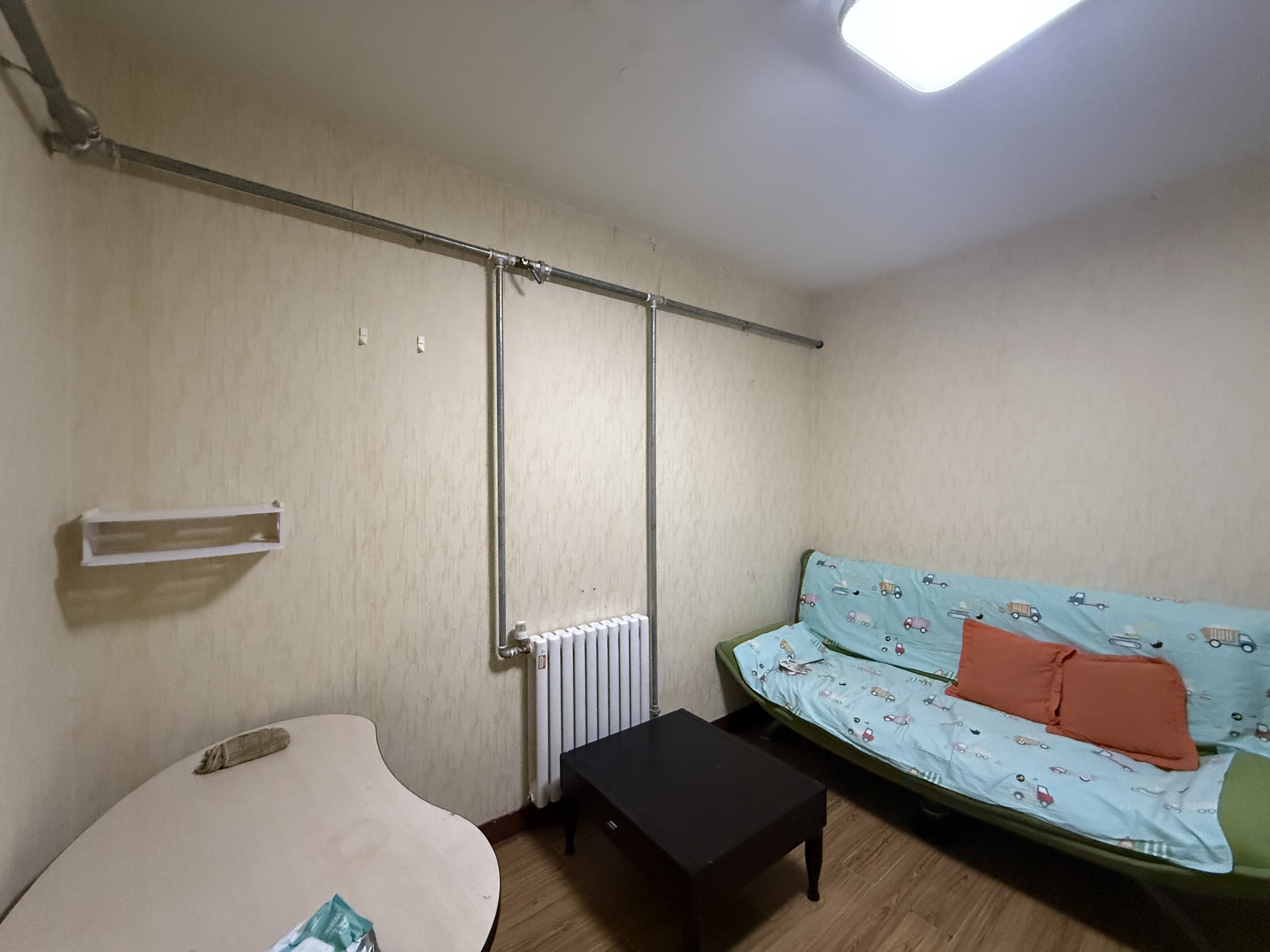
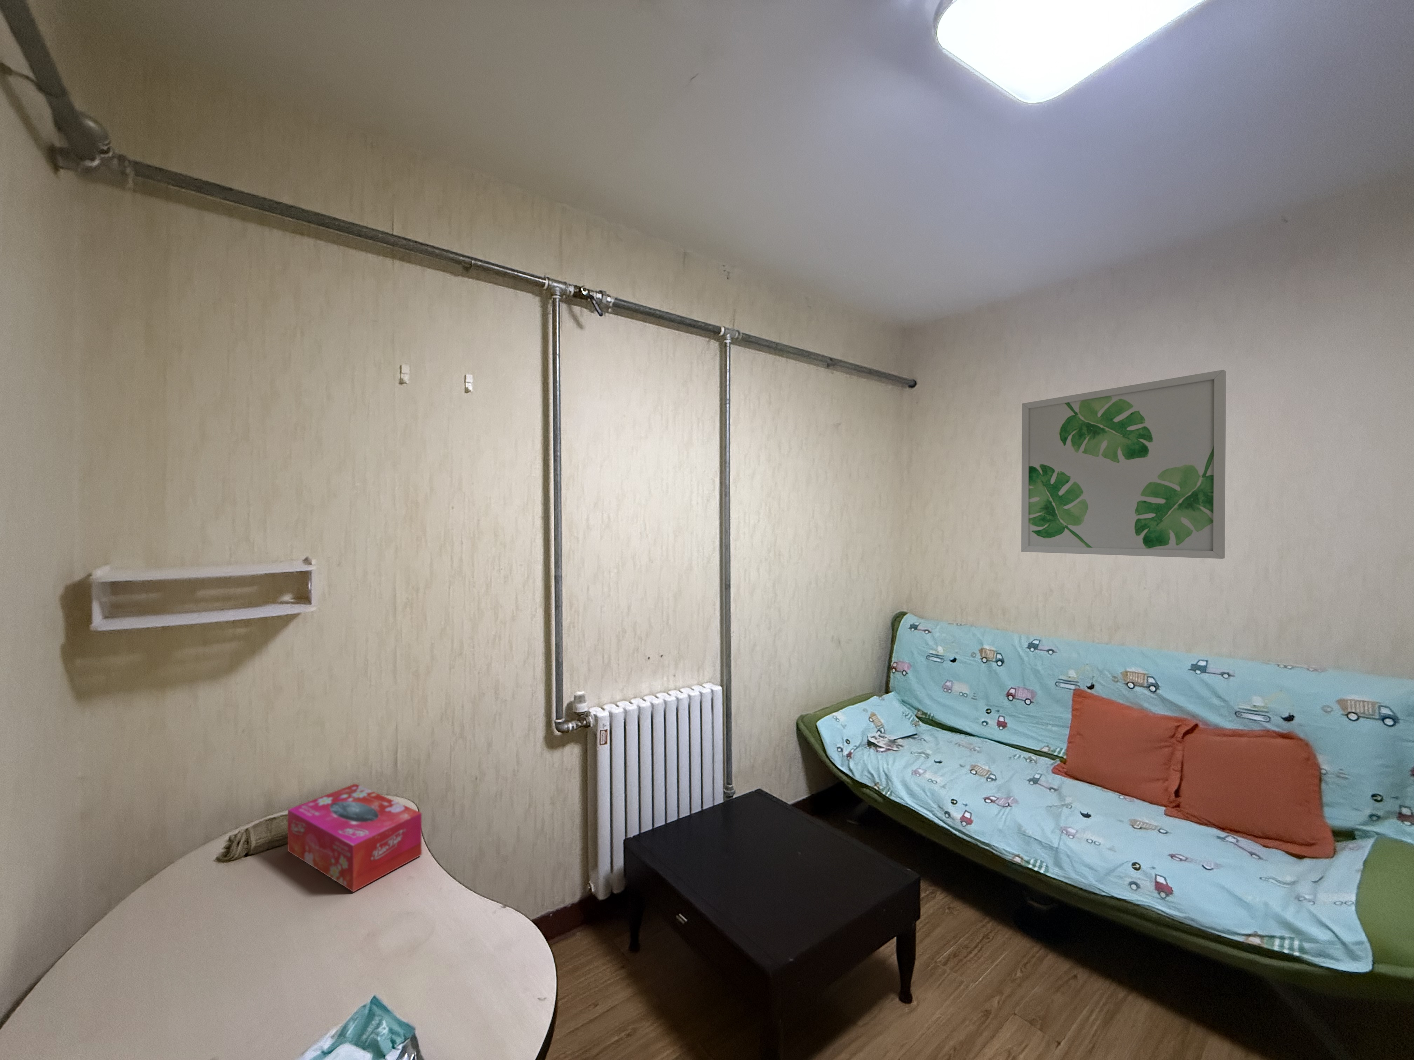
+ tissue box [287,784,422,893]
+ wall art [1021,370,1226,559]
